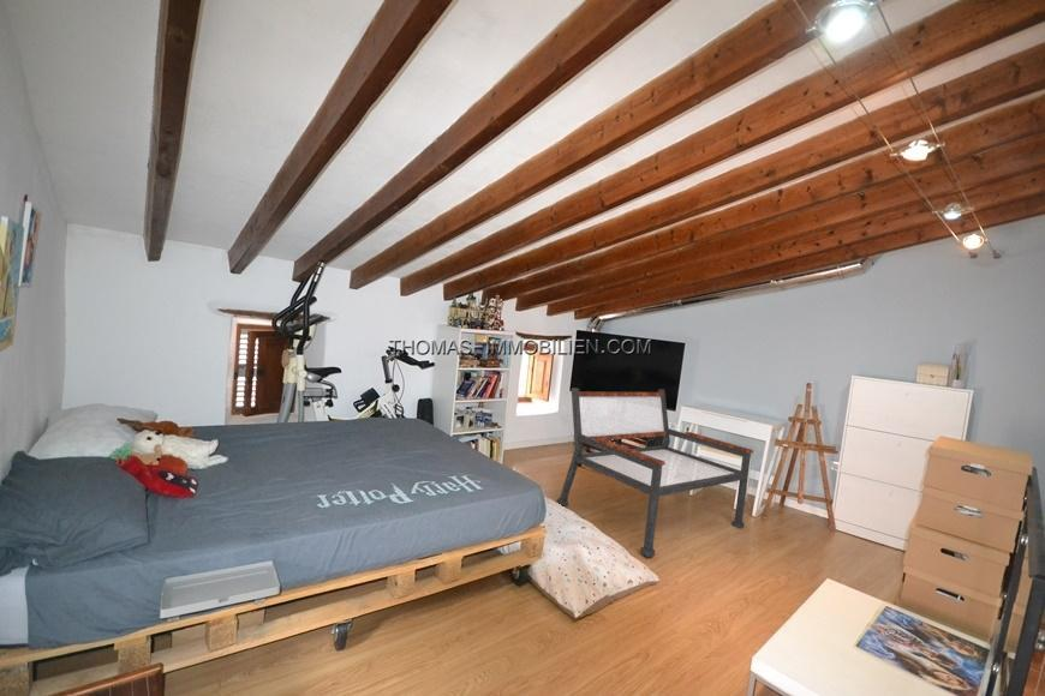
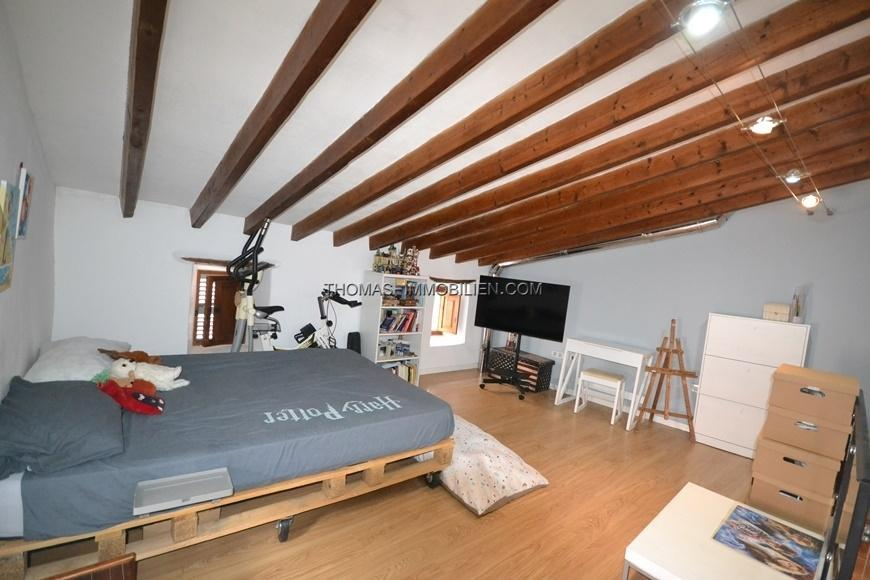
- bench [556,386,754,558]
